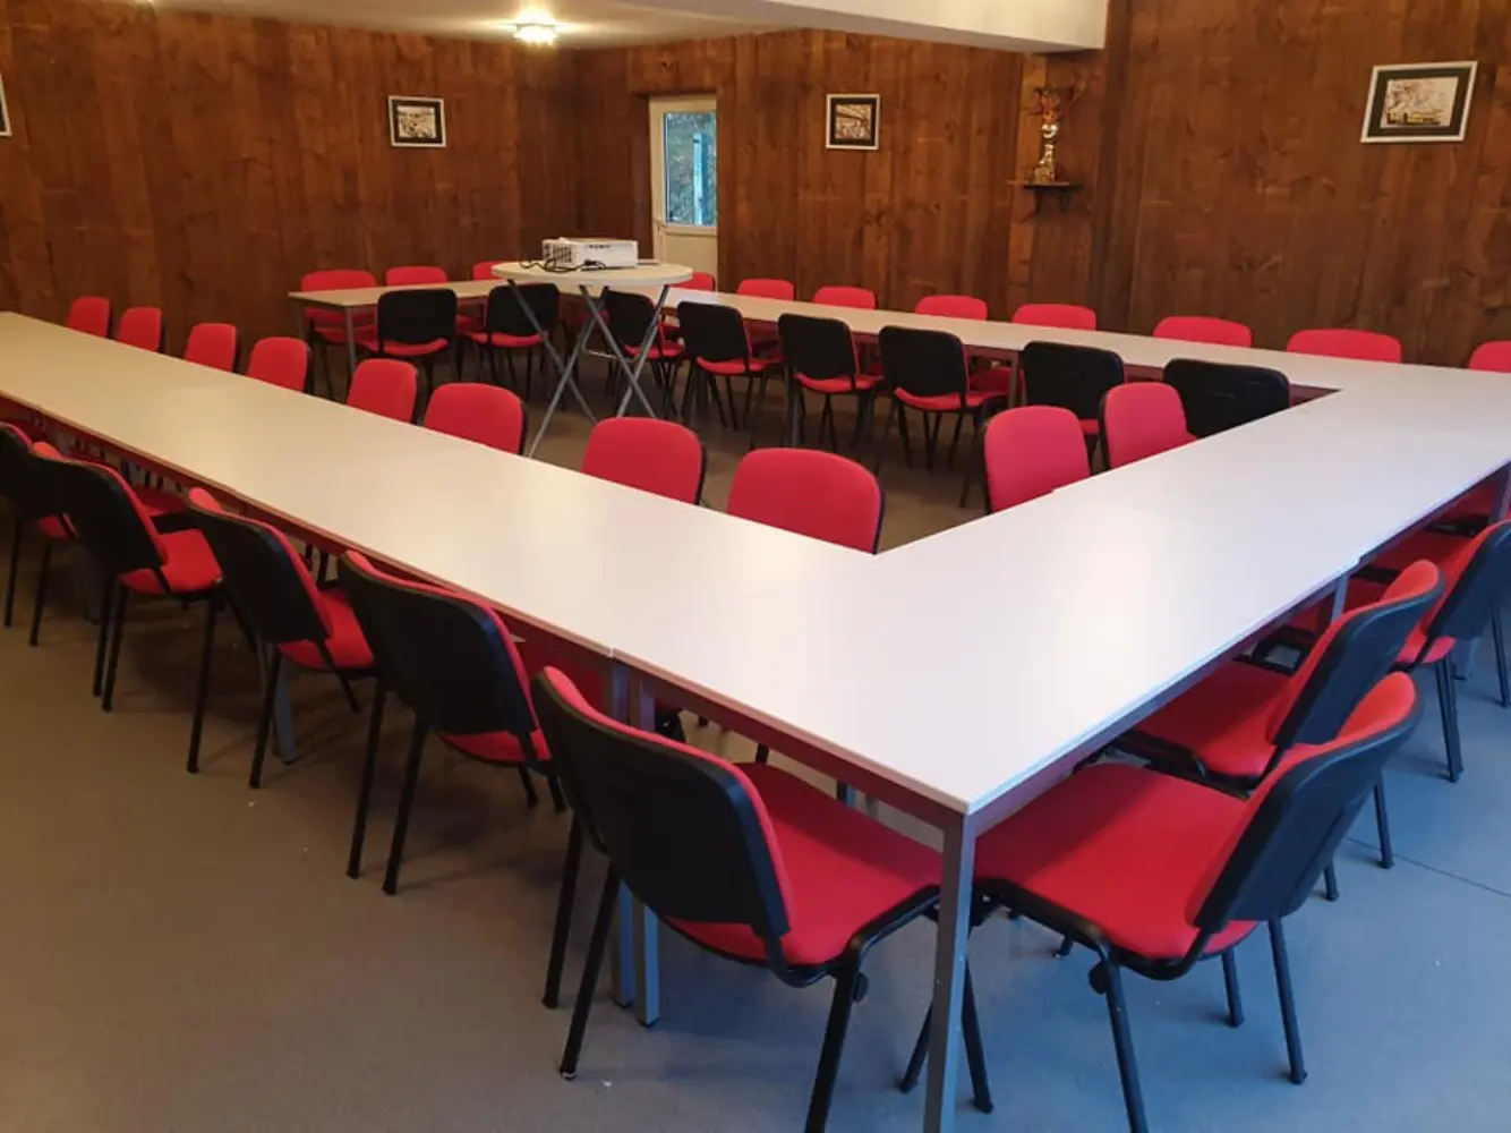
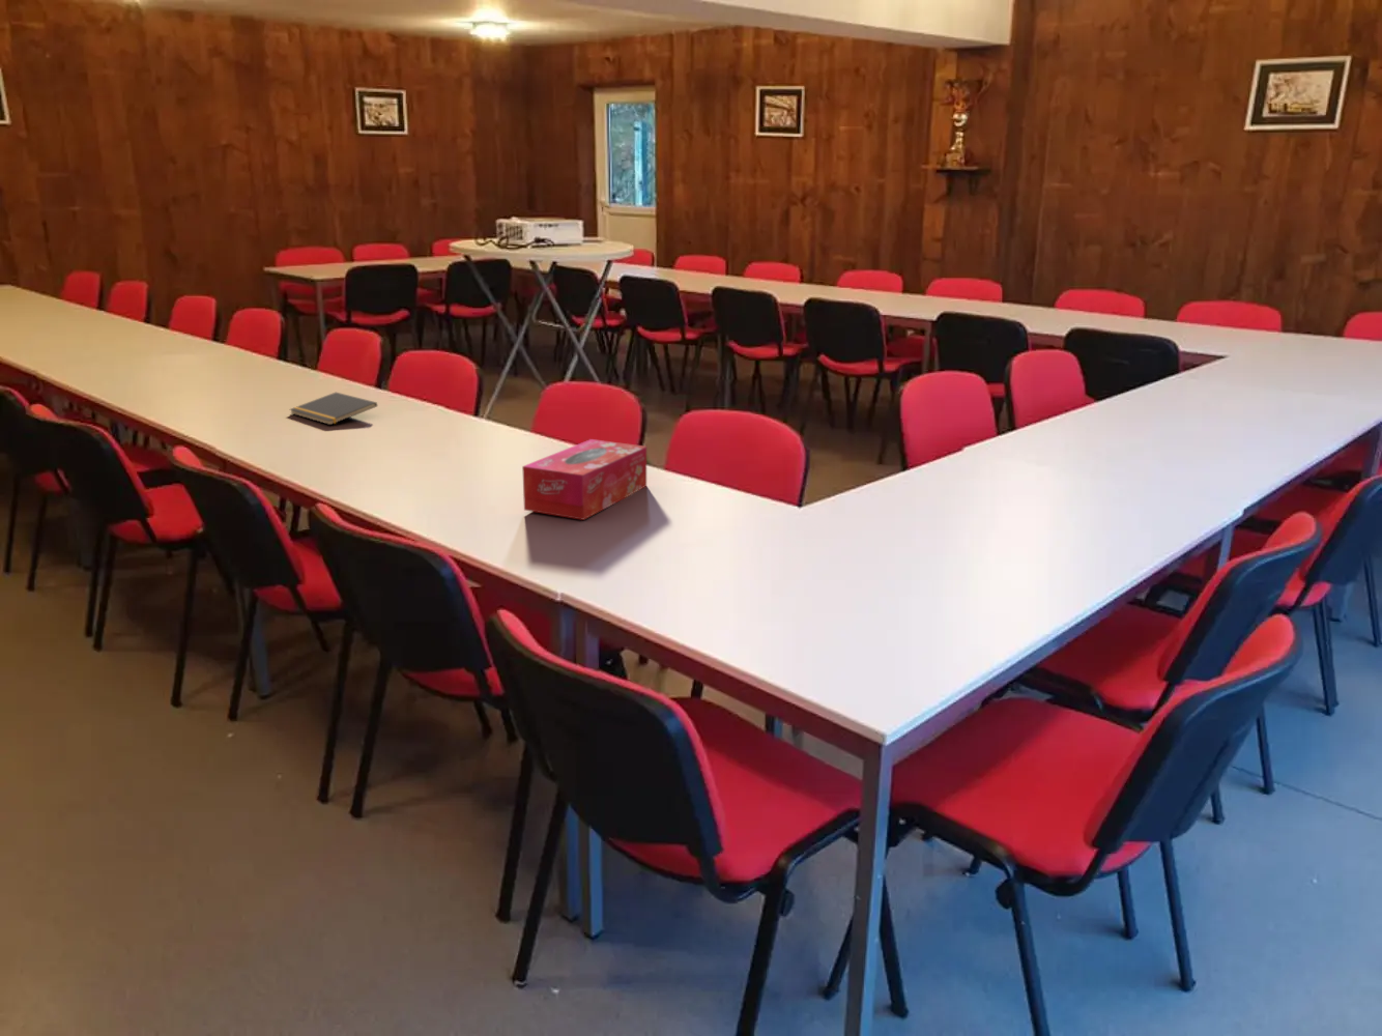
+ tissue box [521,439,647,521]
+ notepad [289,392,378,425]
